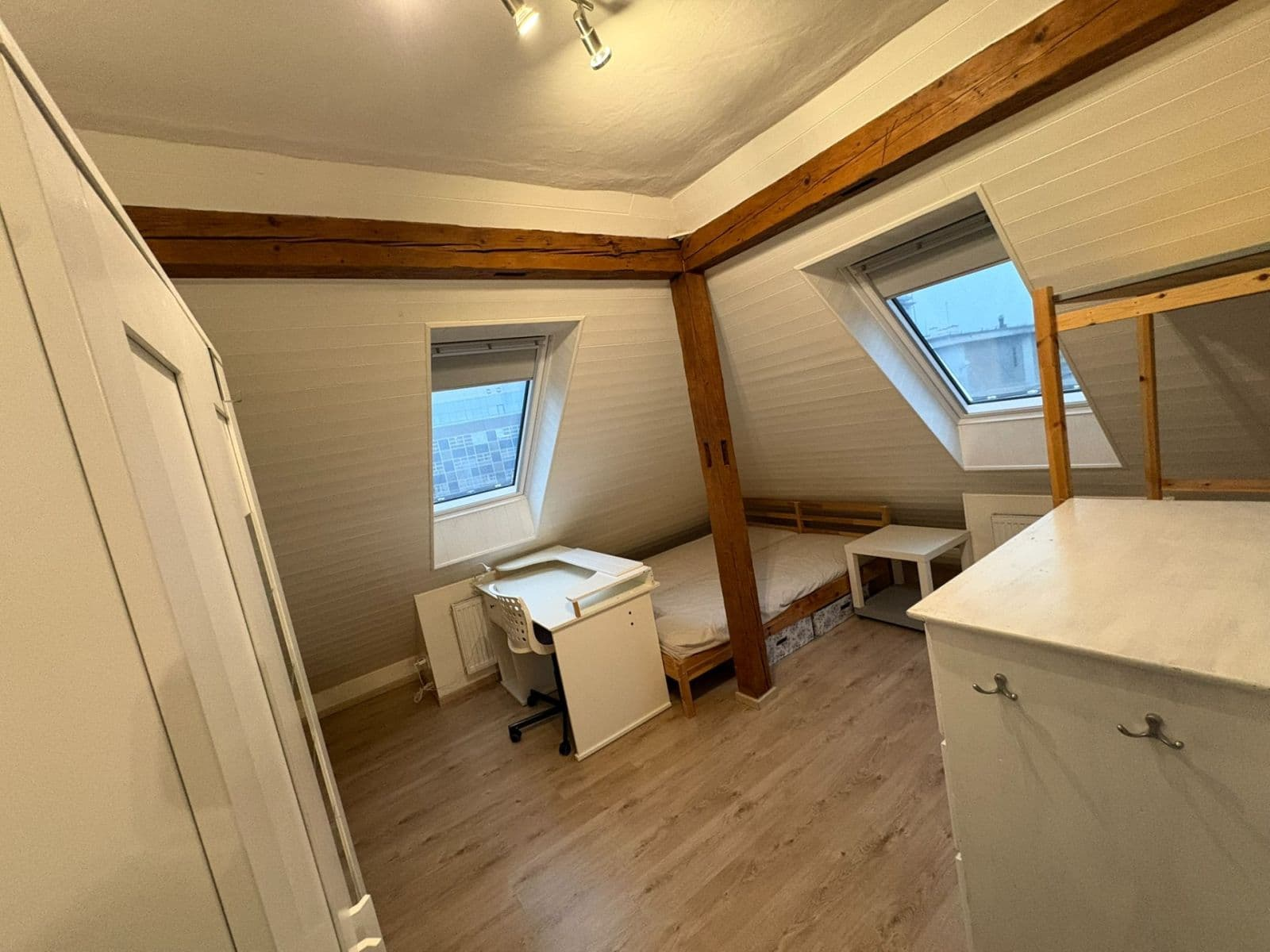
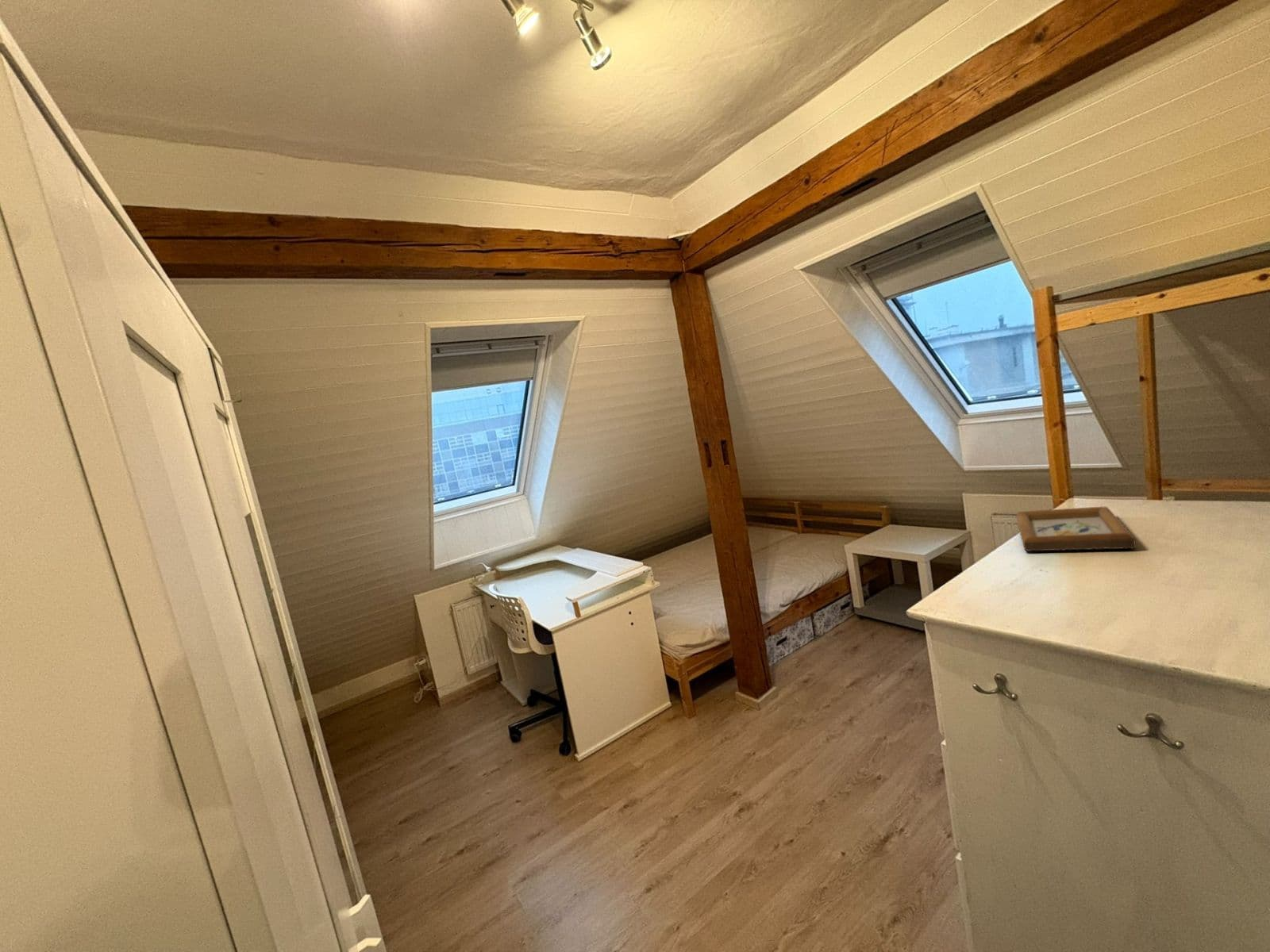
+ picture frame [1015,506,1137,552]
